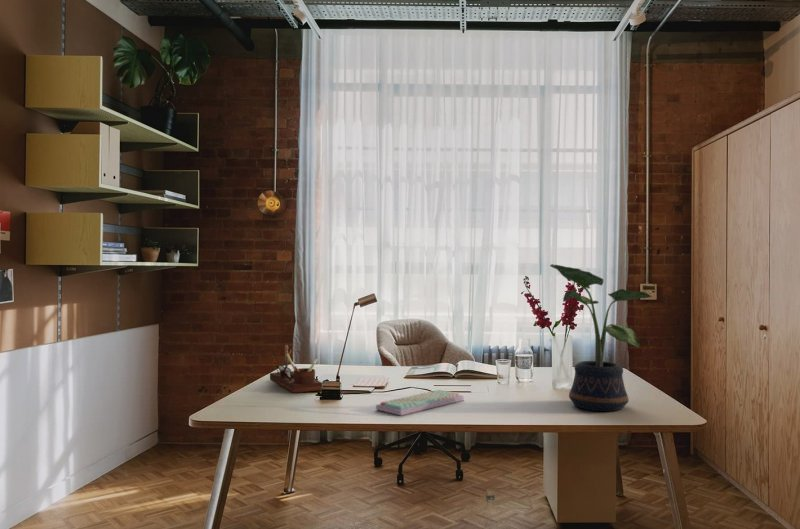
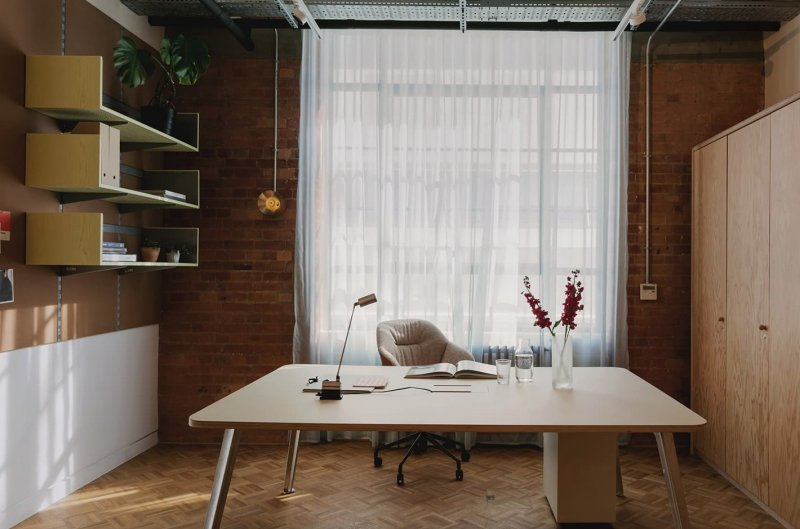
- keyboard [375,389,465,416]
- desk organizer [269,344,324,394]
- potted plant [549,263,653,412]
